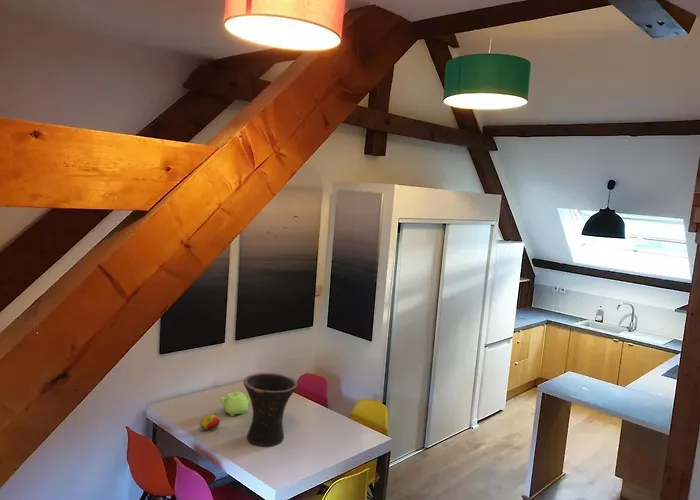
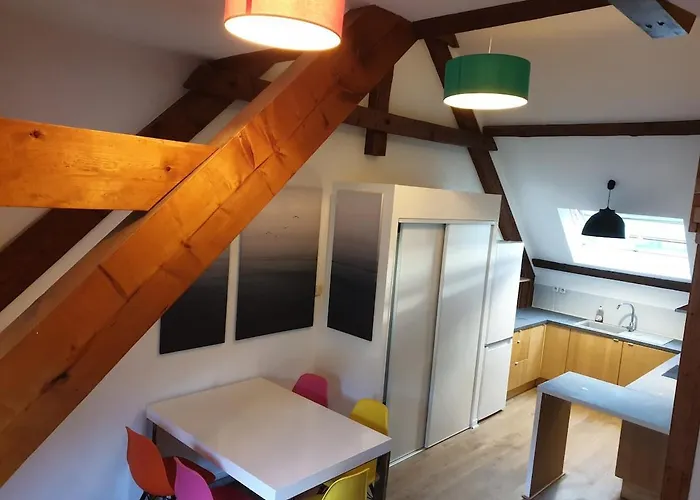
- vase [243,372,299,447]
- teapot [219,391,251,417]
- fruit [199,414,221,432]
